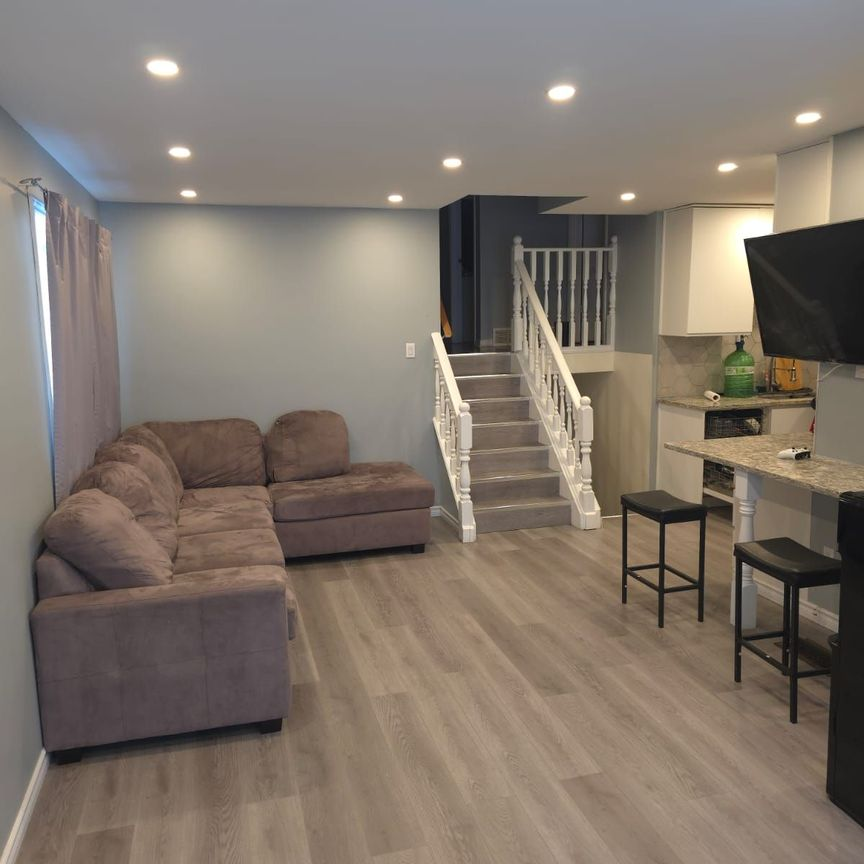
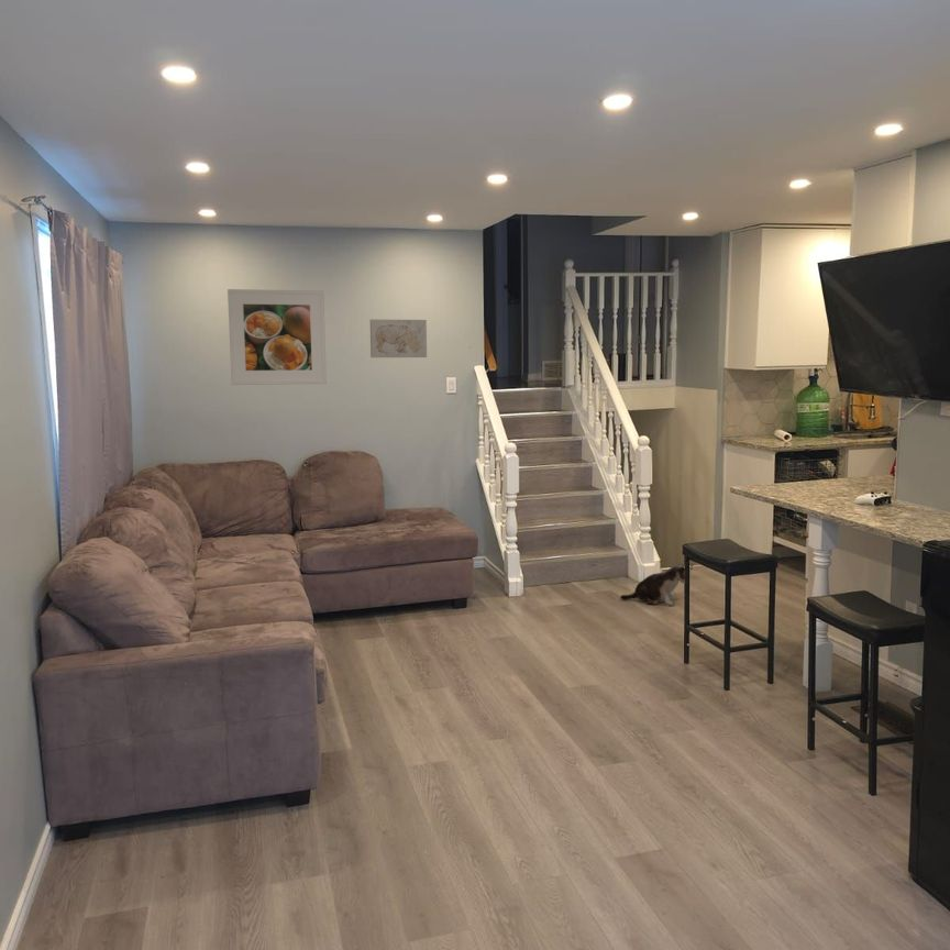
+ wall art [369,319,428,358]
+ plush toy [619,562,695,607]
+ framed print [227,288,328,386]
